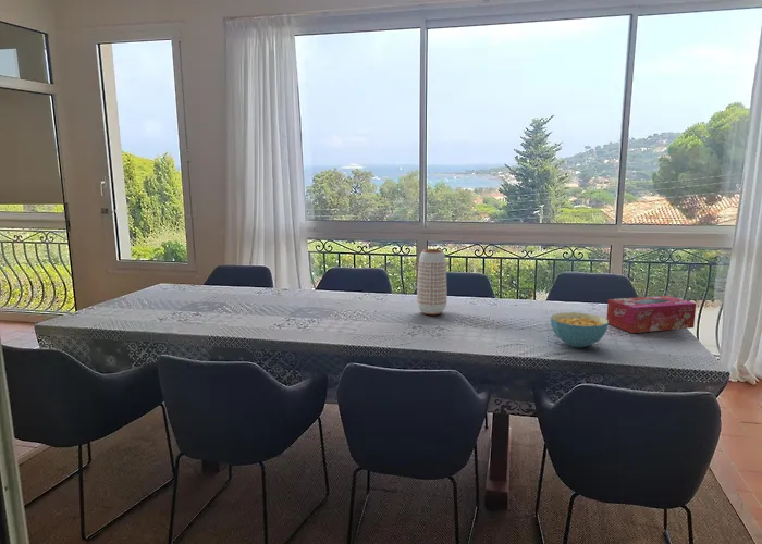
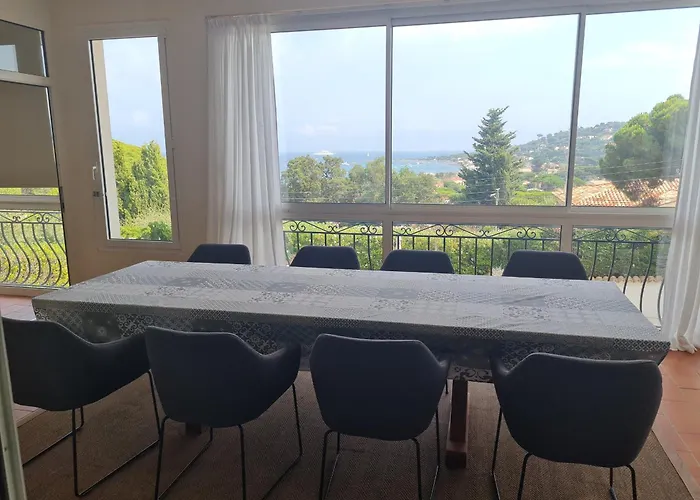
- tissue box [605,295,697,334]
- cereal bowl [550,311,609,348]
- planter [416,248,447,316]
